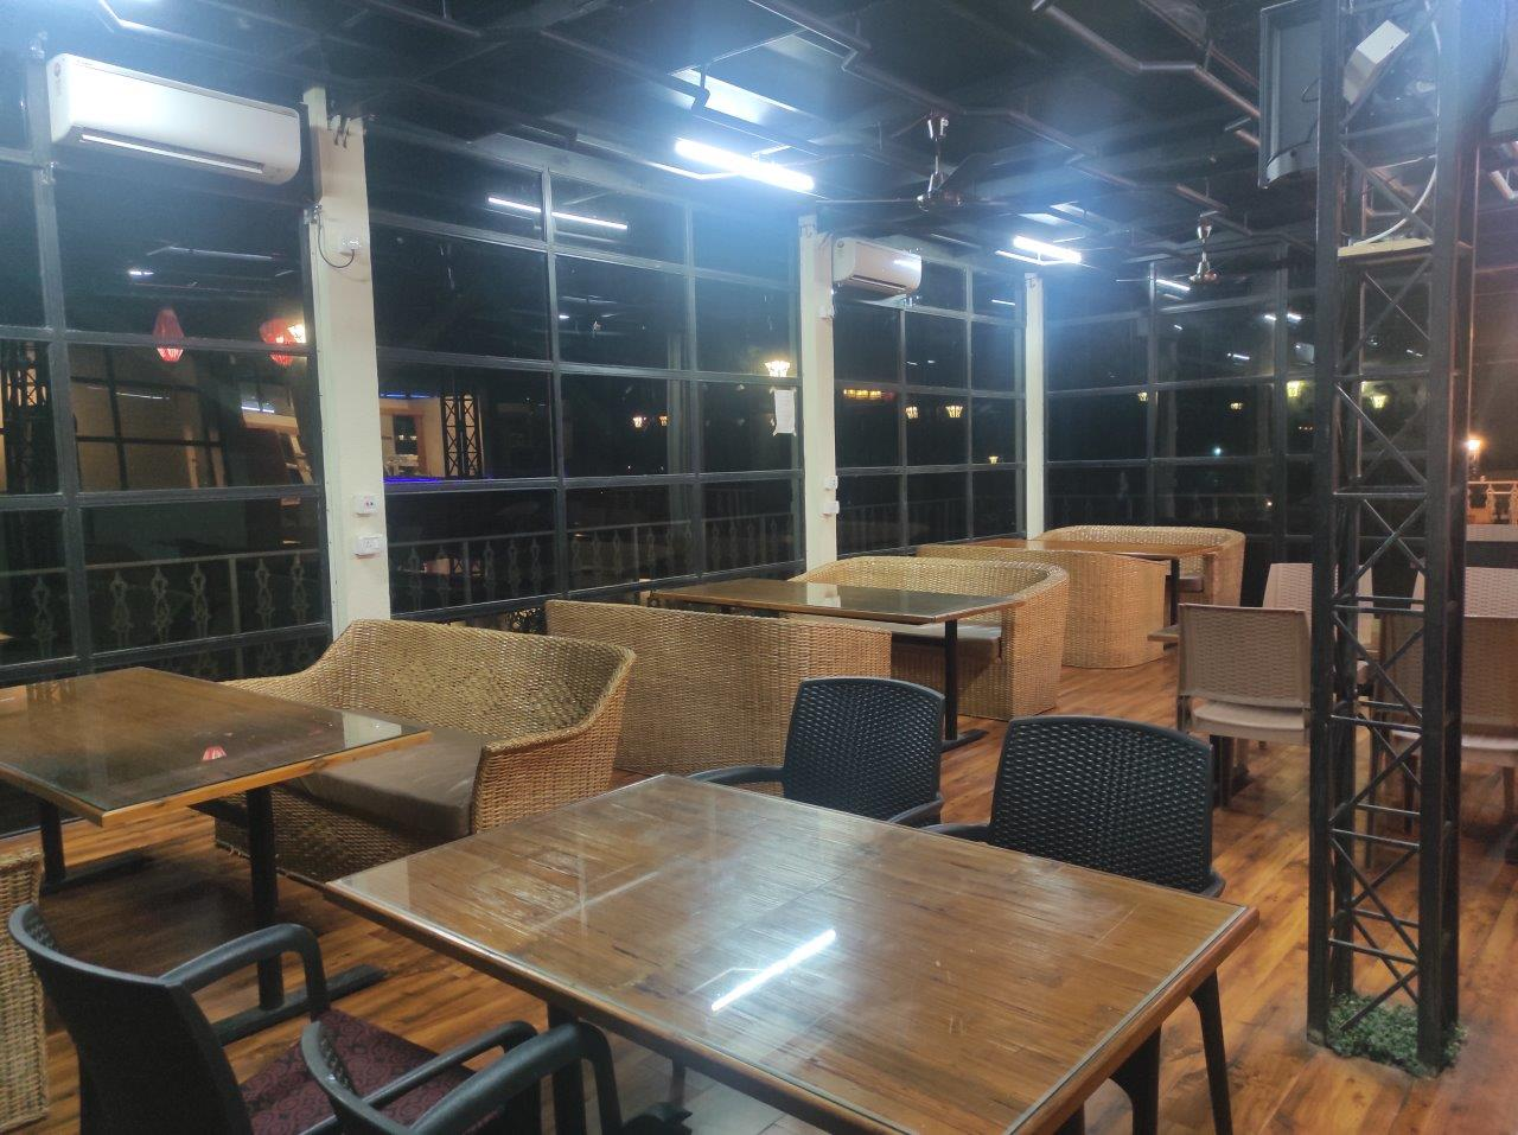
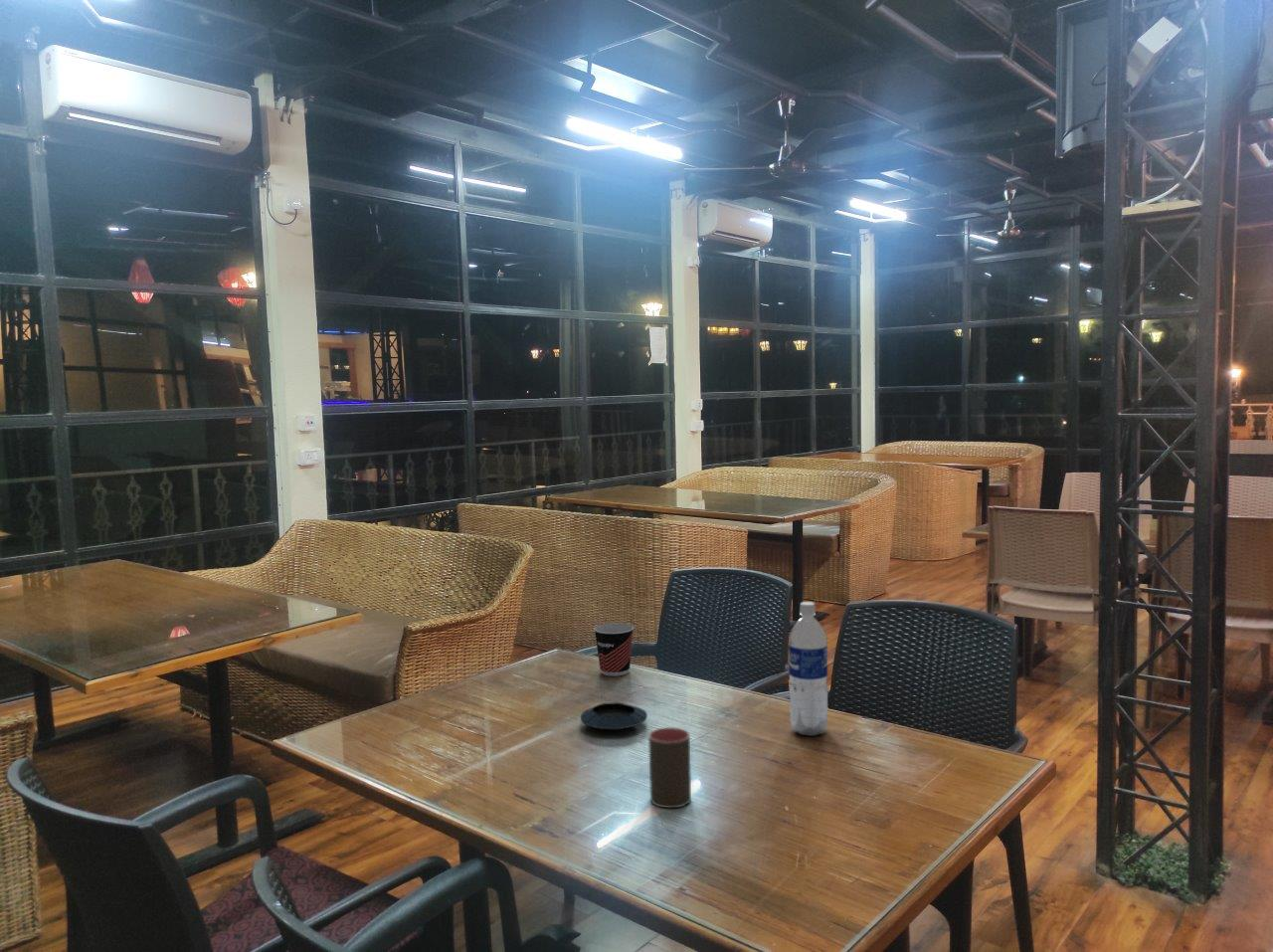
+ cup [593,622,635,677]
+ cup [647,726,692,810]
+ water bottle [788,601,828,737]
+ saucer [580,702,648,730]
